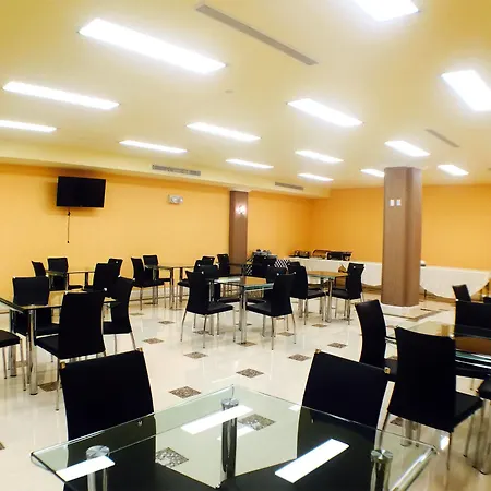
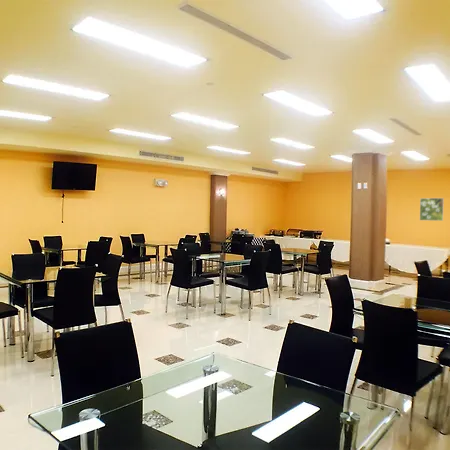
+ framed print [419,197,445,222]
